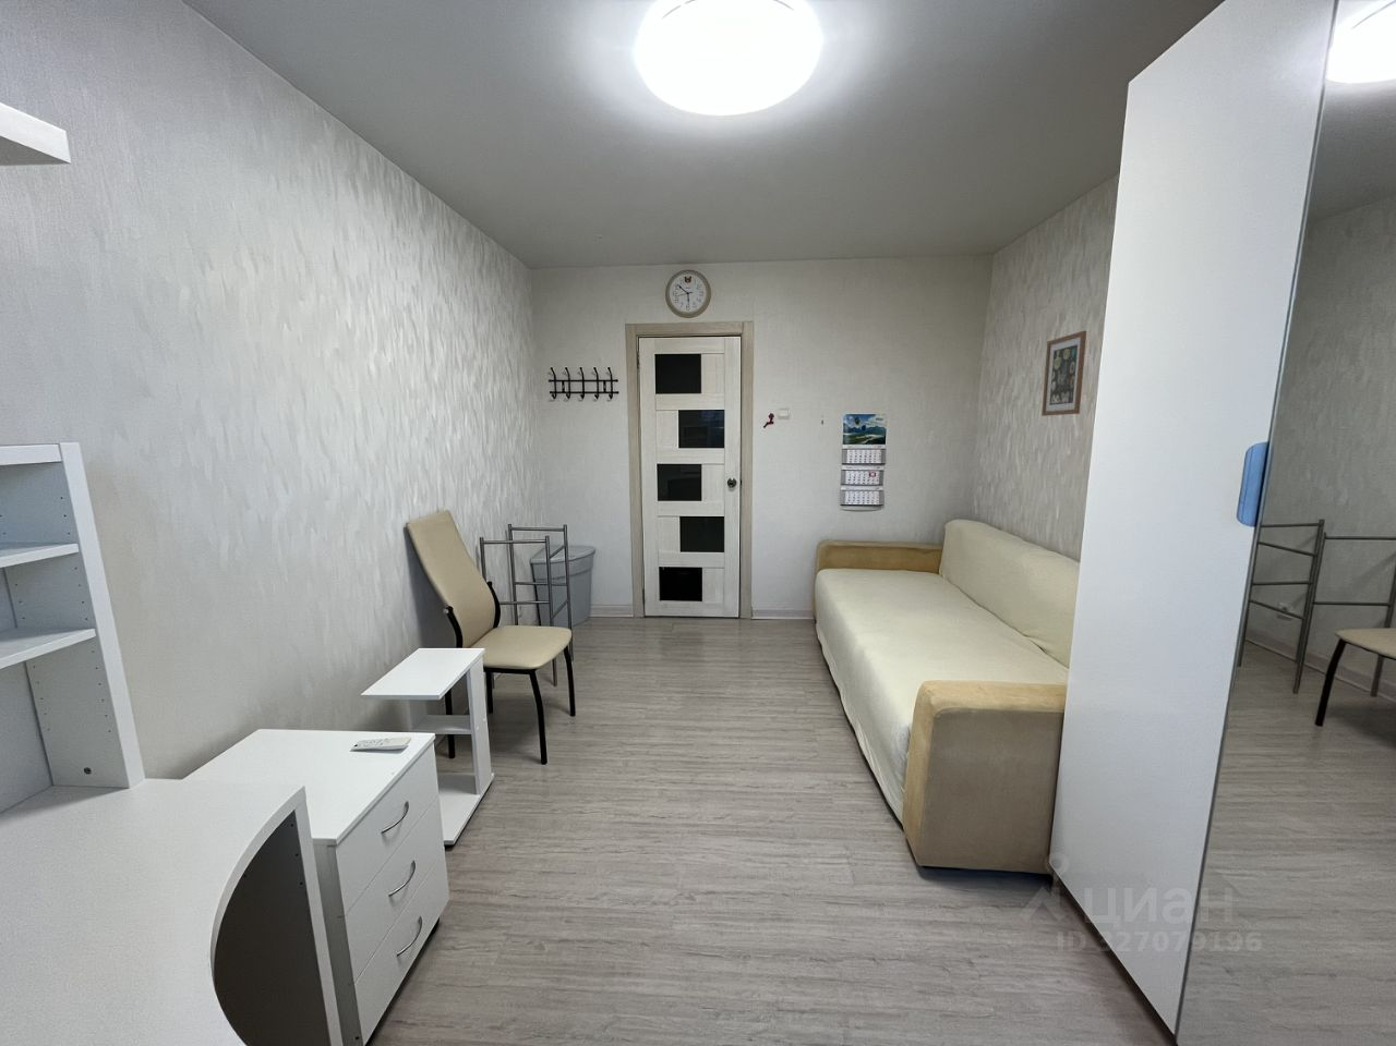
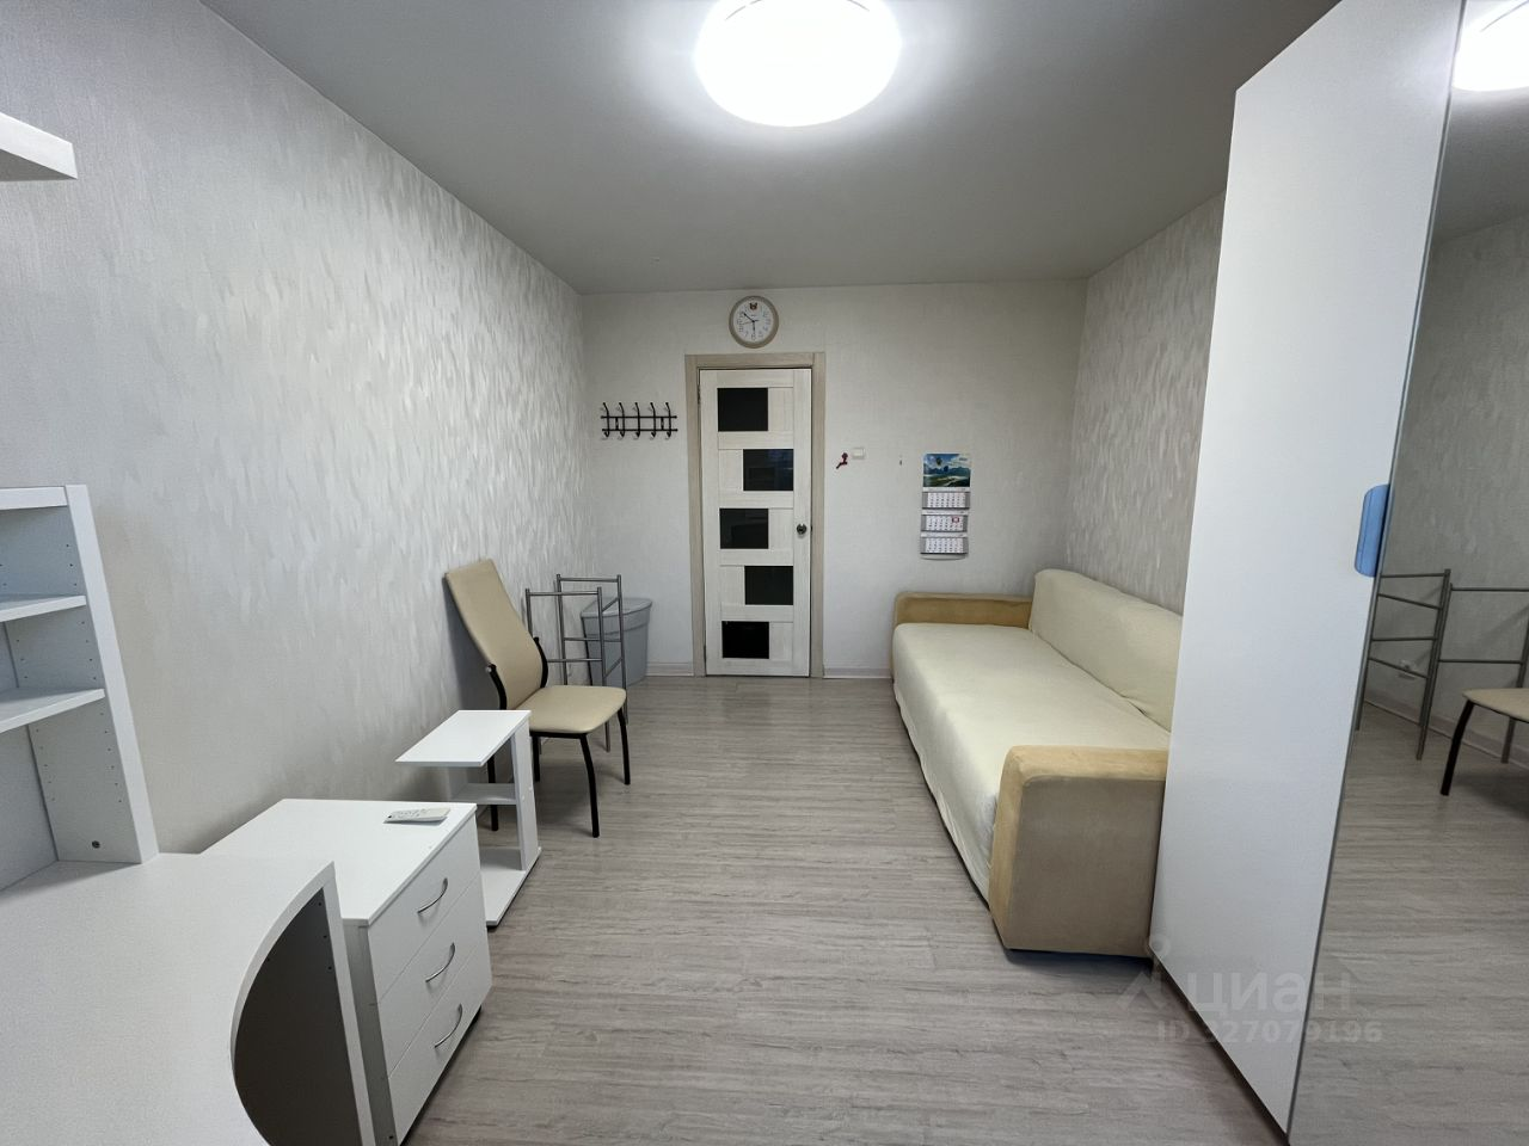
- wall art [1041,330,1087,418]
